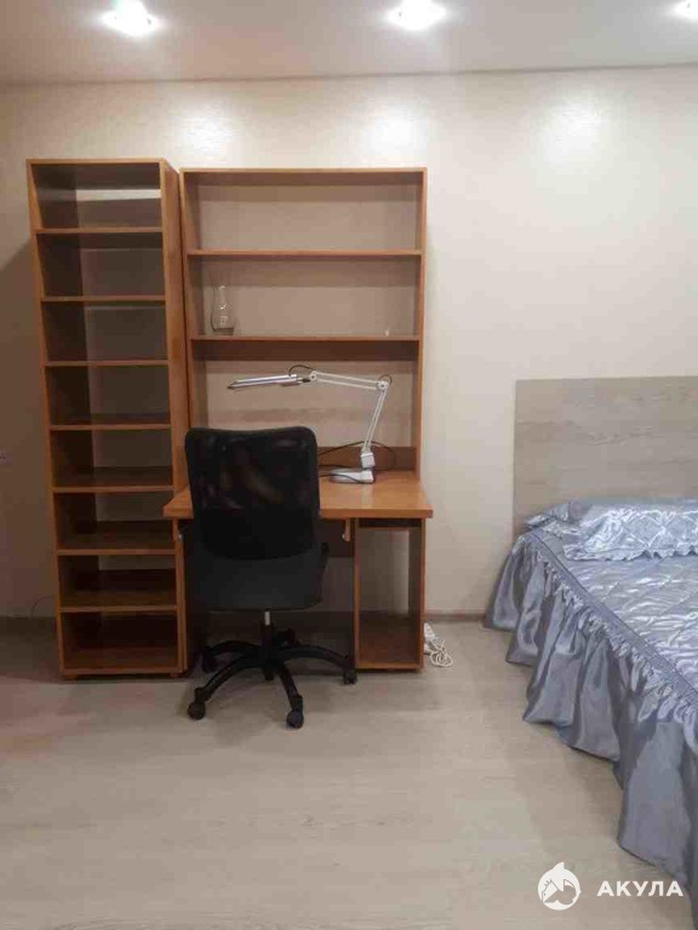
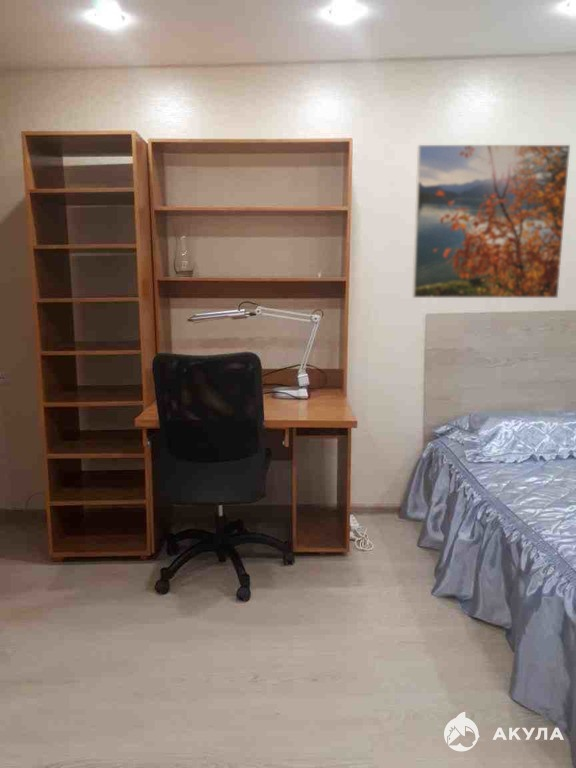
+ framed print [411,144,571,299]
